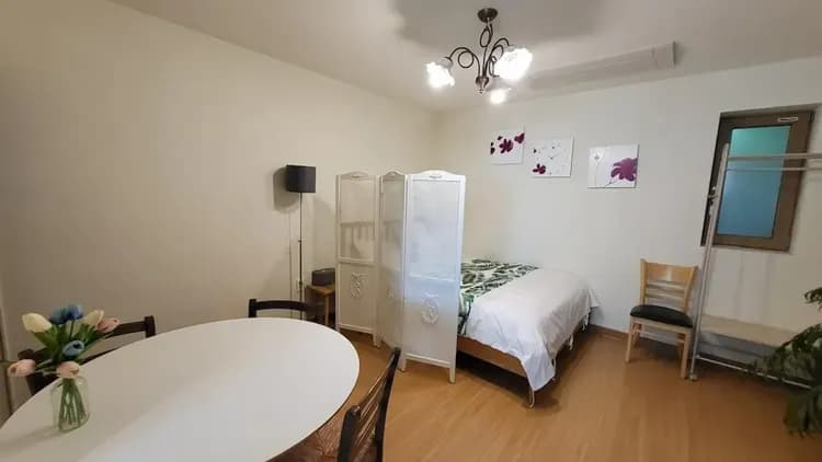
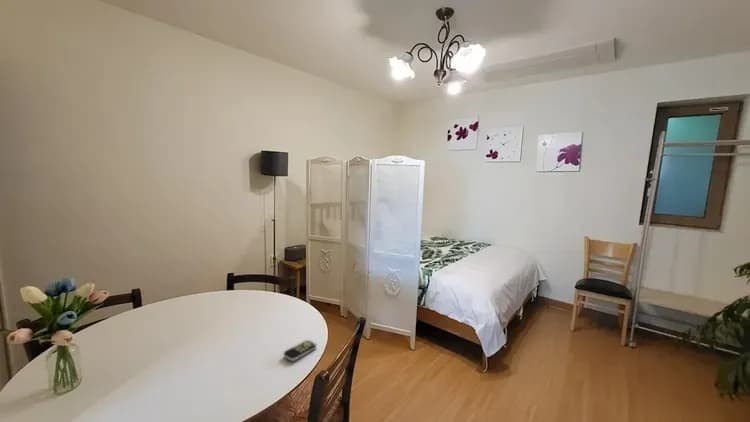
+ remote control [283,339,317,362]
